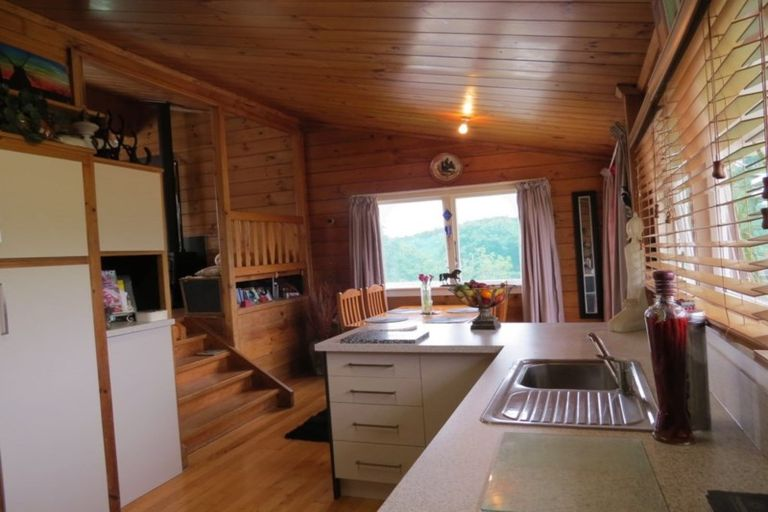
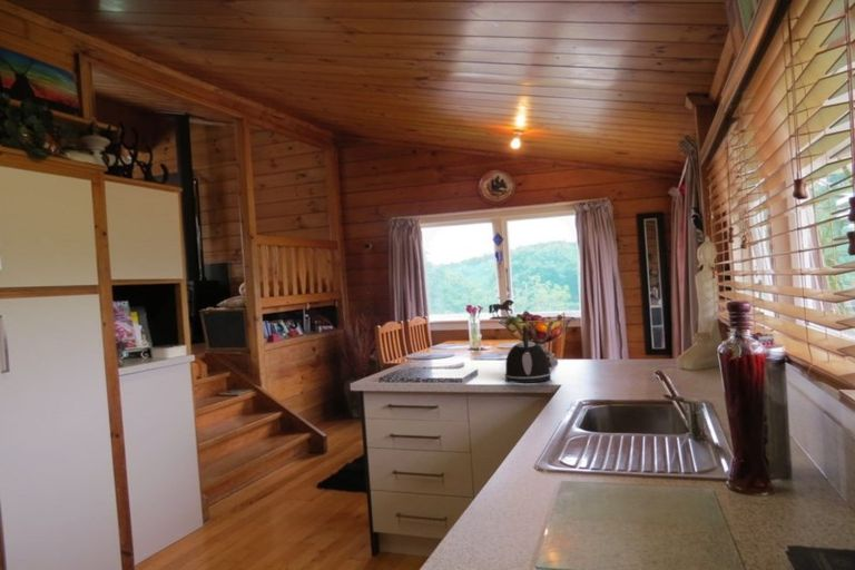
+ kettle [504,323,552,384]
